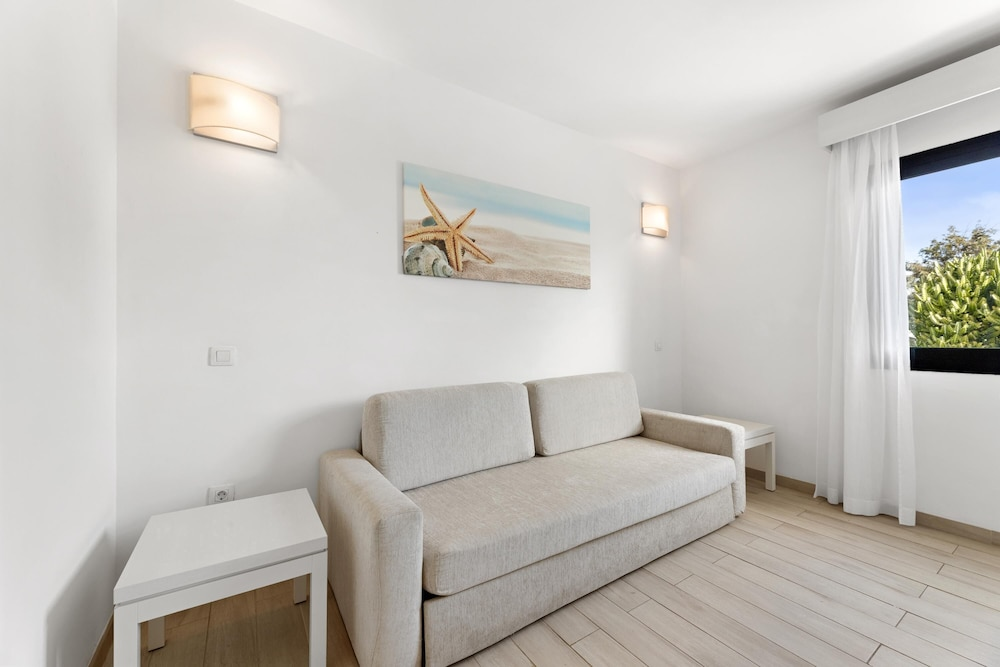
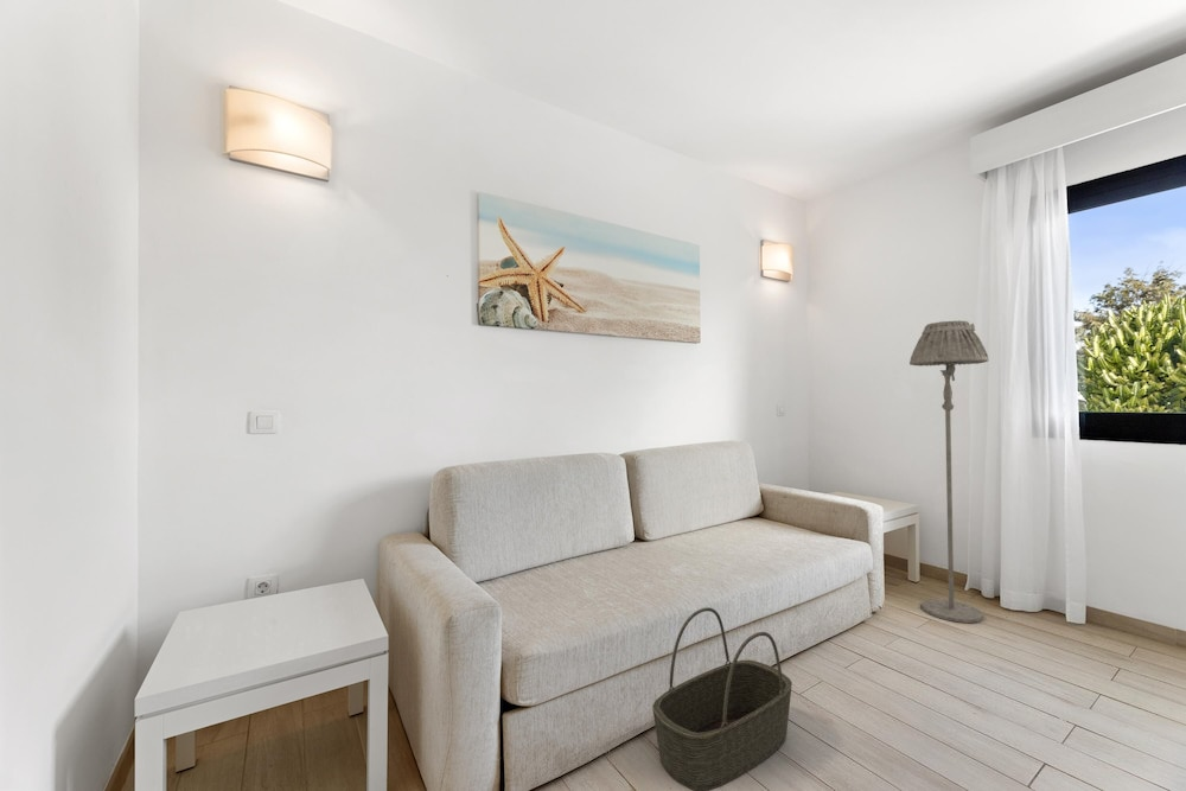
+ basket [651,606,793,791]
+ floor lamp [908,320,990,624]
